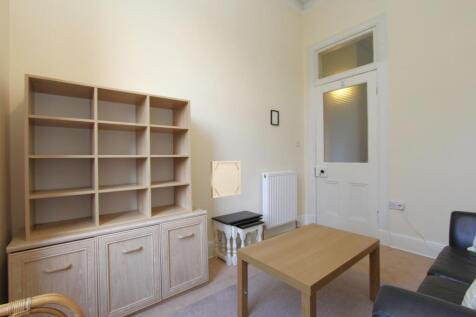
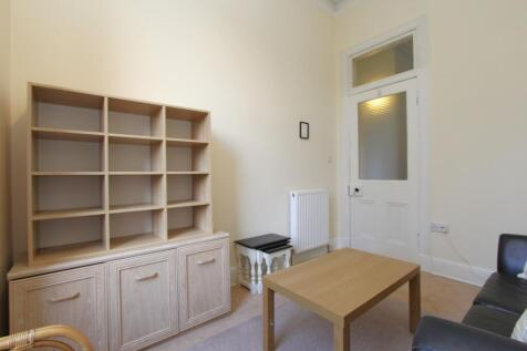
- wall art [210,160,242,199]
